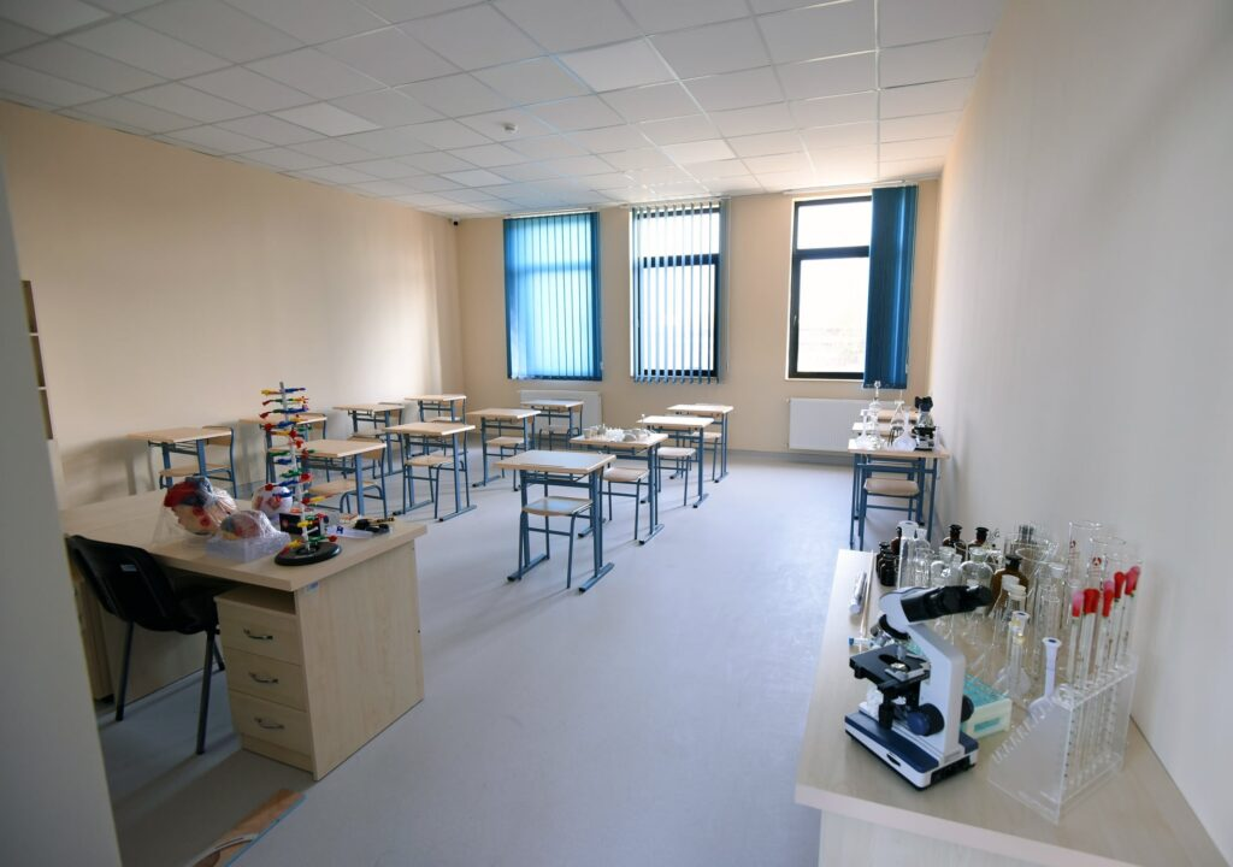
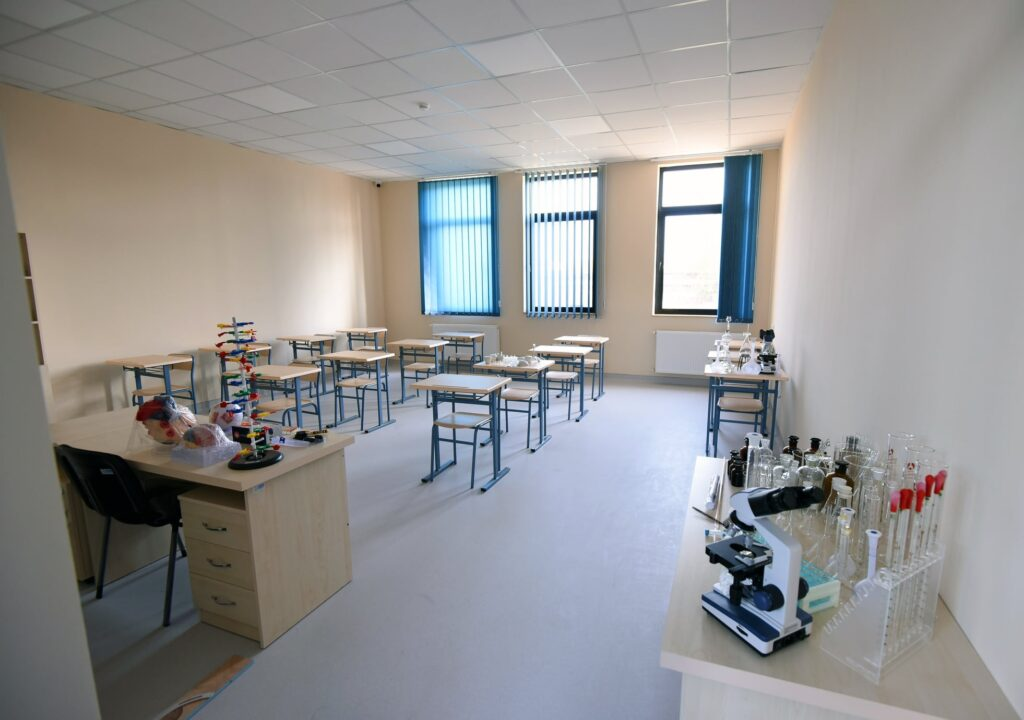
+ pen [691,506,727,527]
